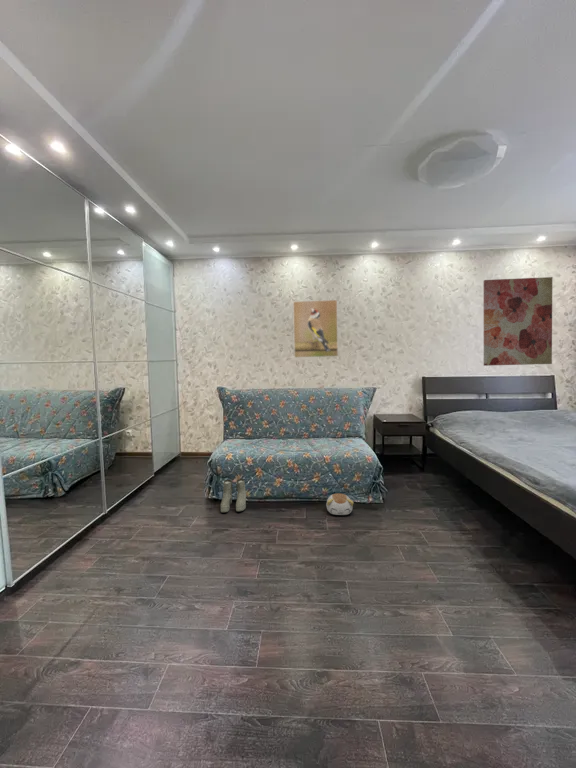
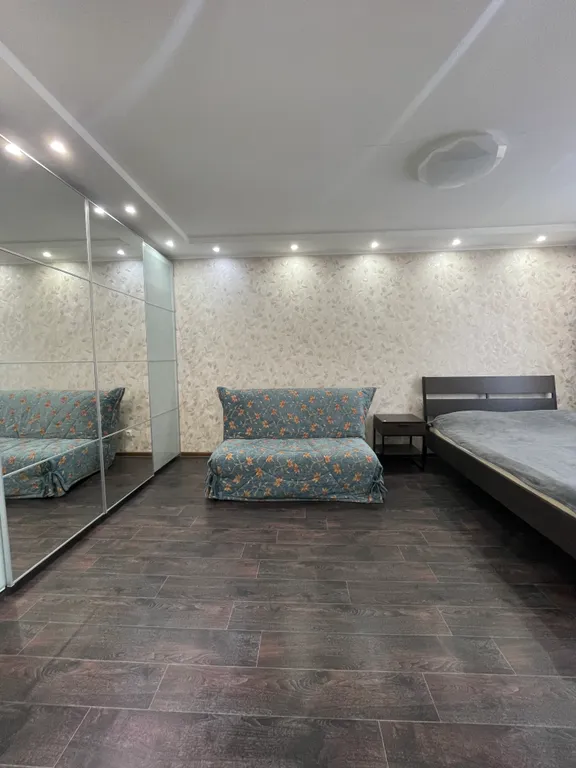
- boots [220,478,247,514]
- plush toy [325,493,355,516]
- wall art [483,276,554,367]
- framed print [292,299,339,359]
